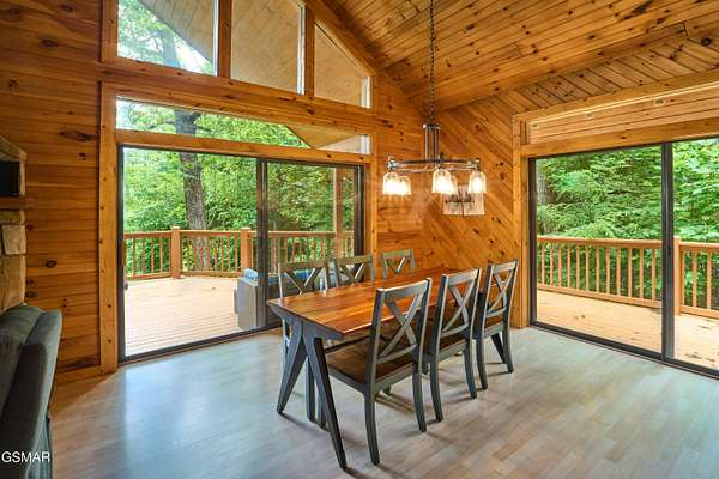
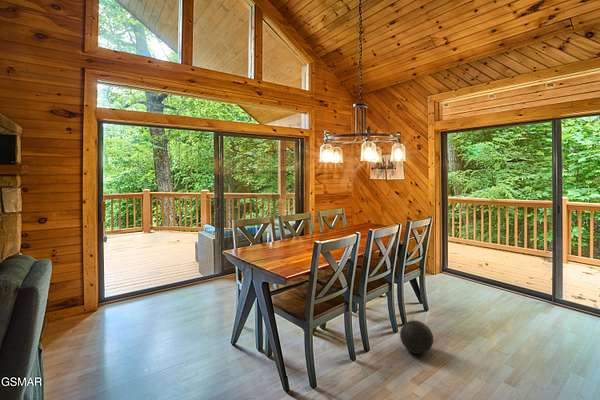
+ ball [399,319,434,355]
